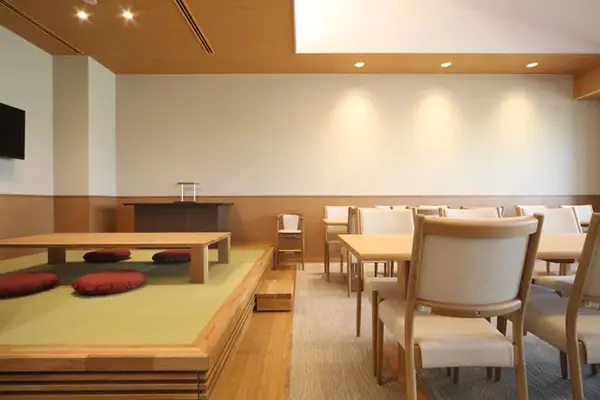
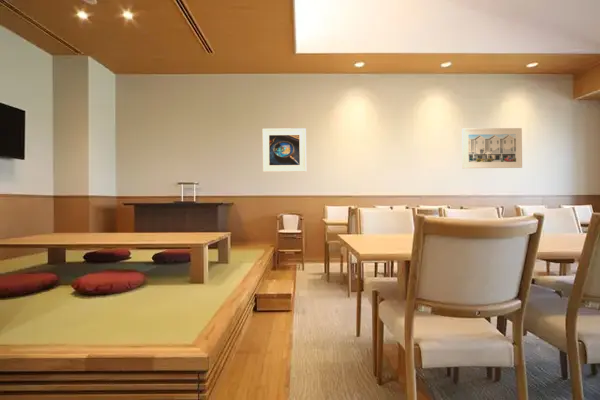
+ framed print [262,127,307,173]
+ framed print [461,127,523,169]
